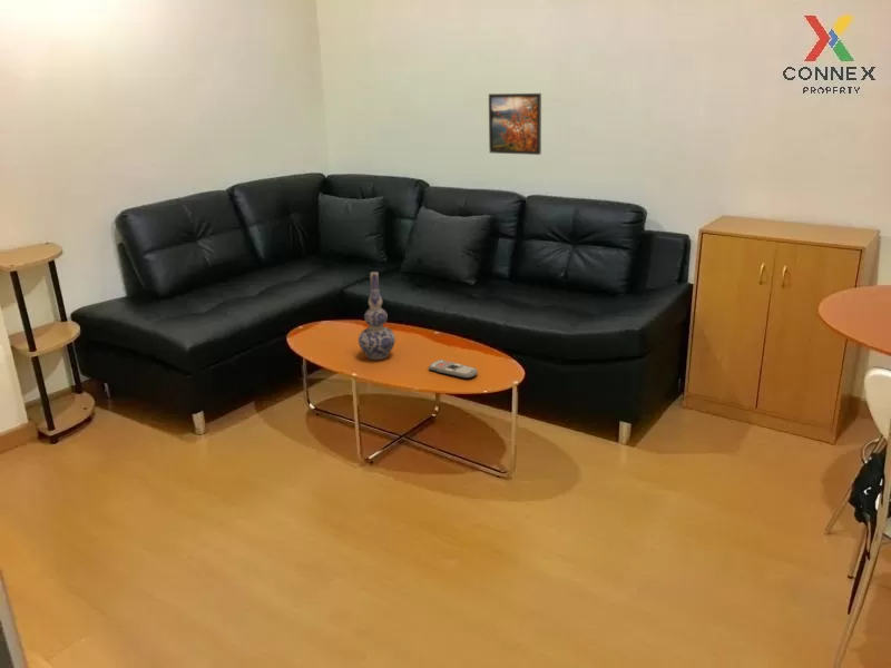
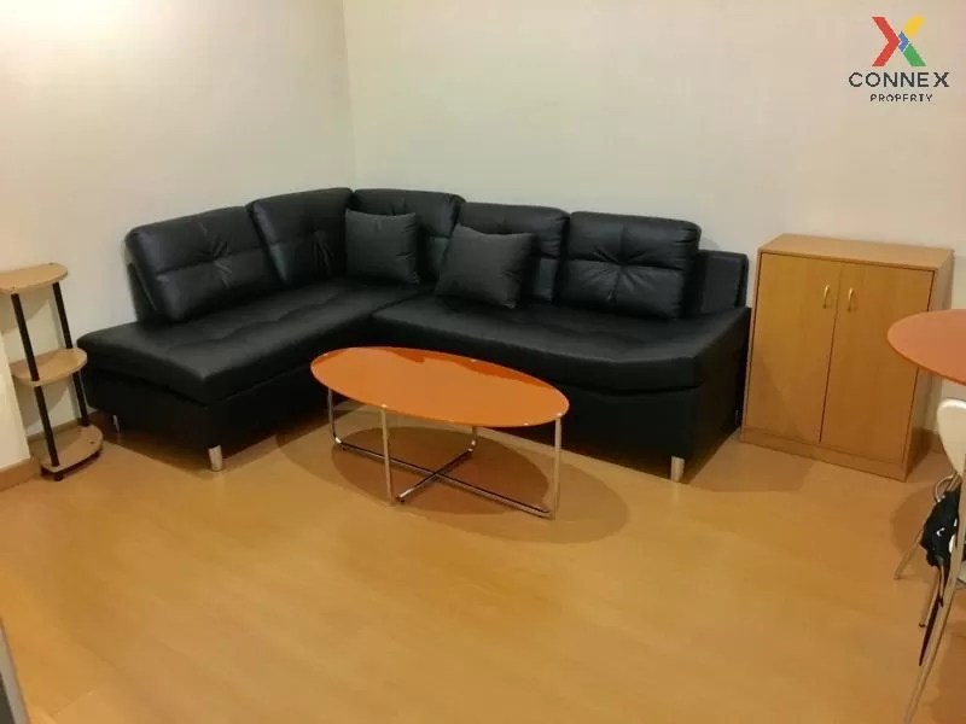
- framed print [488,92,542,156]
- vase [358,271,396,361]
- remote control [428,358,479,380]
